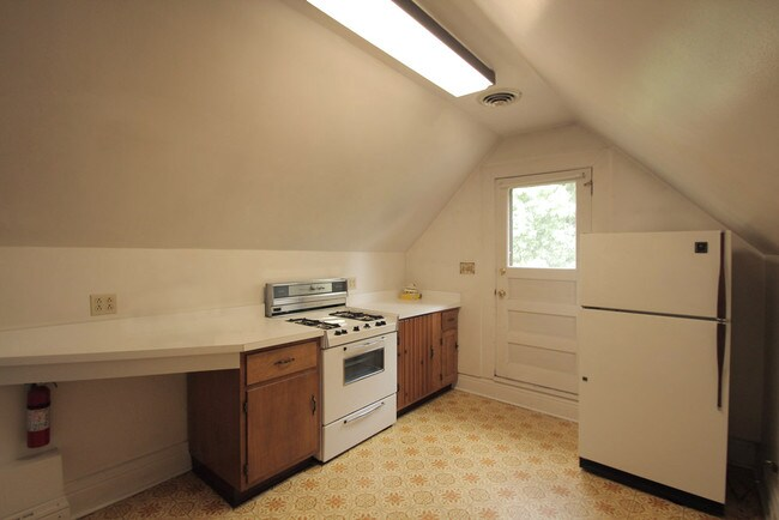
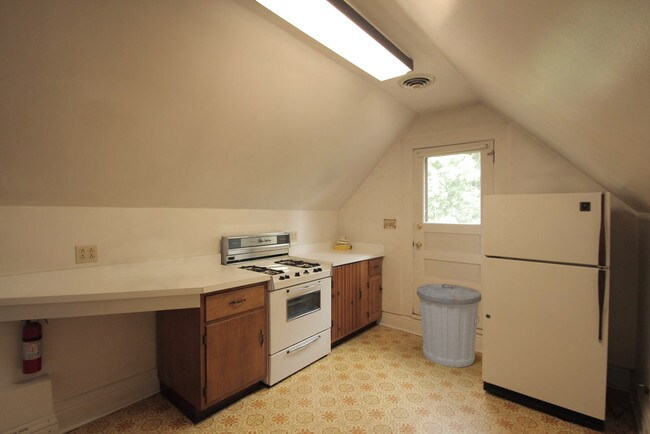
+ trash can [416,283,483,368]
